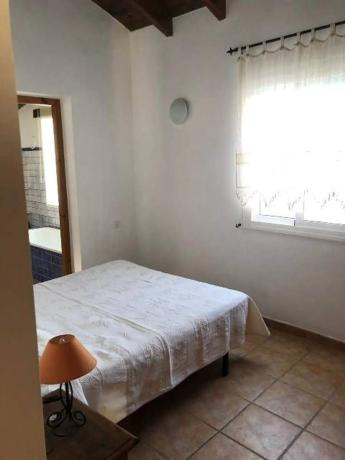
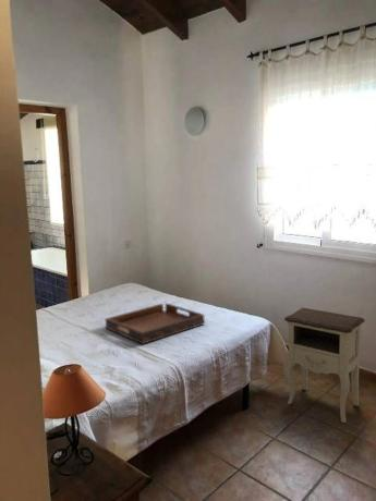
+ nightstand [282,307,366,424]
+ serving tray [105,302,206,345]
